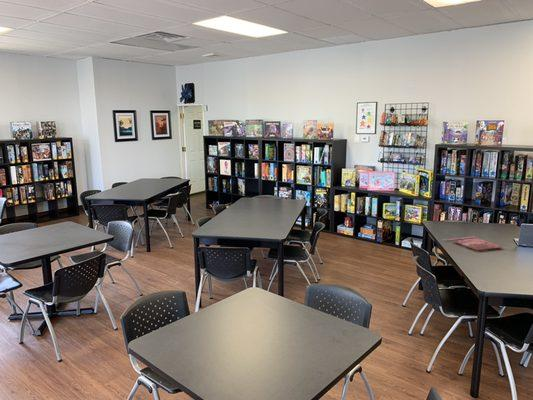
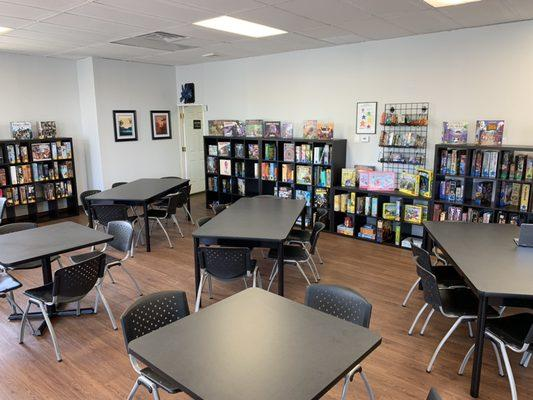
- cover [442,235,504,253]
